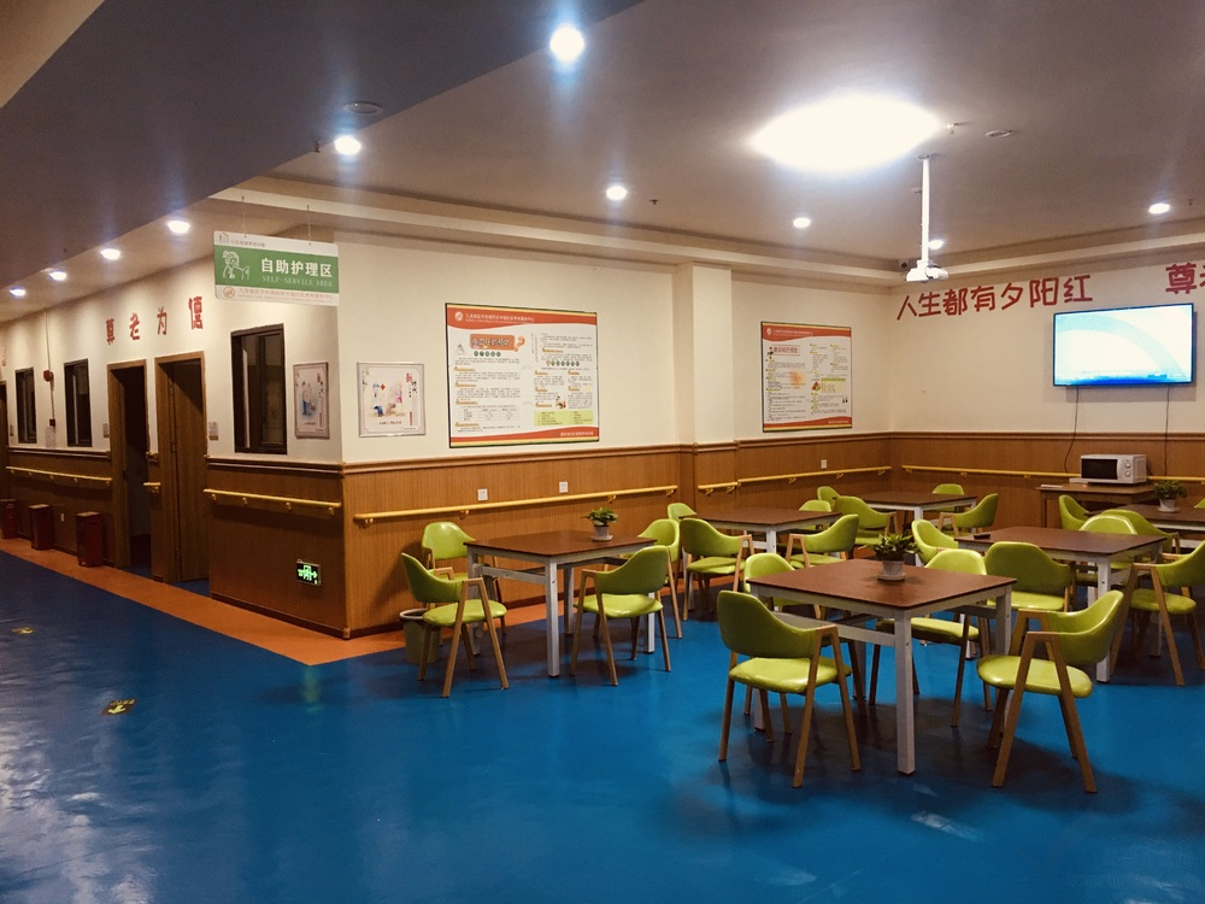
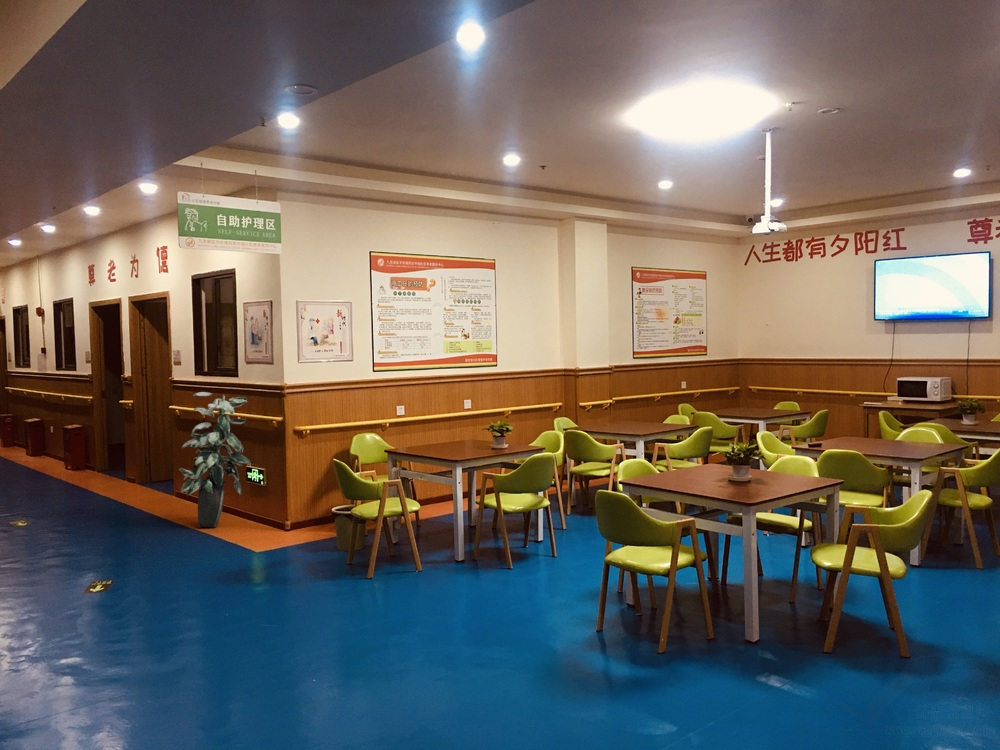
+ indoor plant [178,391,252,528]
